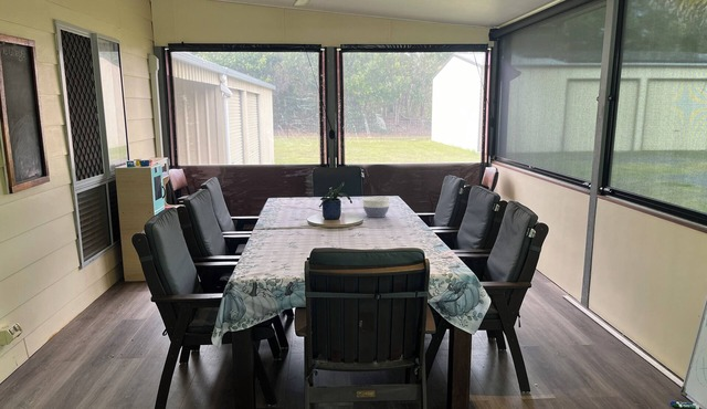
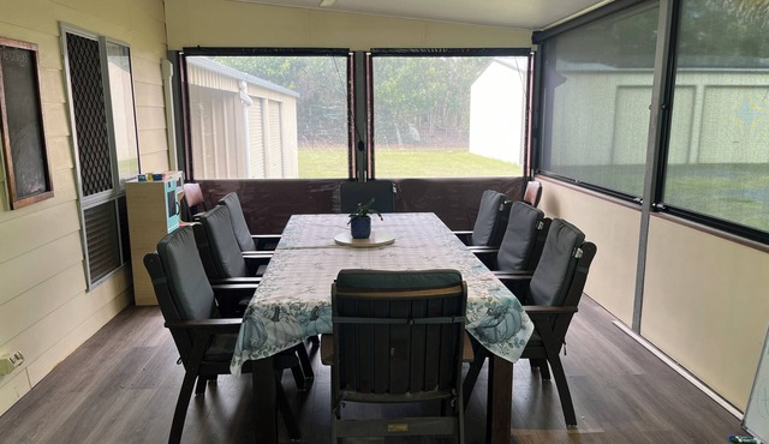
- bowl [361,196,391,219]
